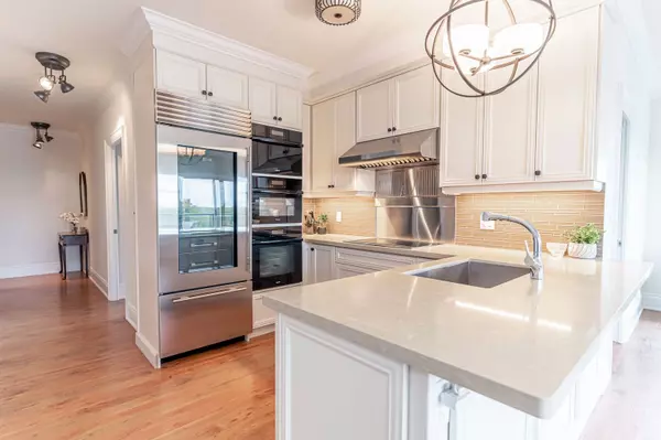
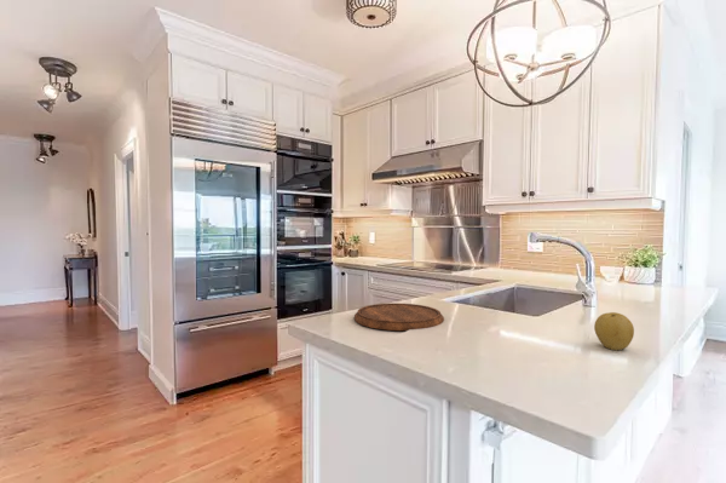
+ fruit [593,311,635,351]
+ cutting board [353,303,445,332]
